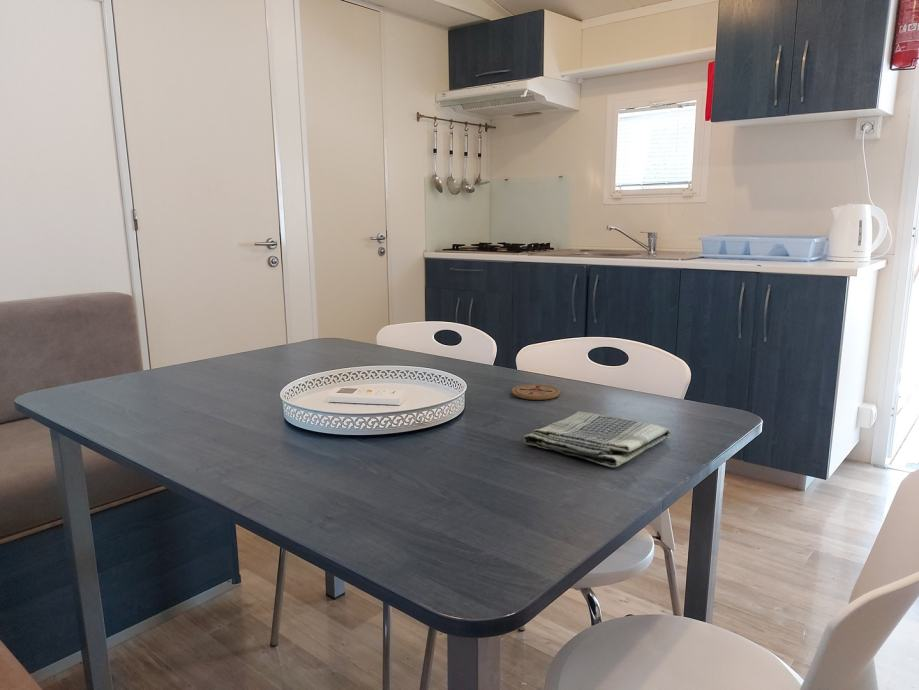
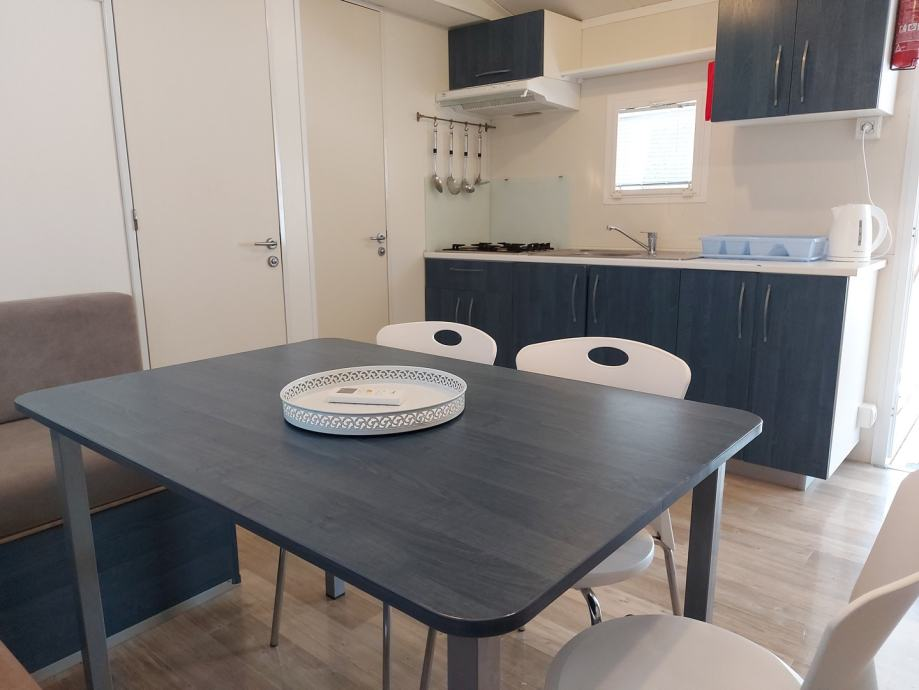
- coaster [511,383,560,401]
- dish towel [522,410,671,468]
